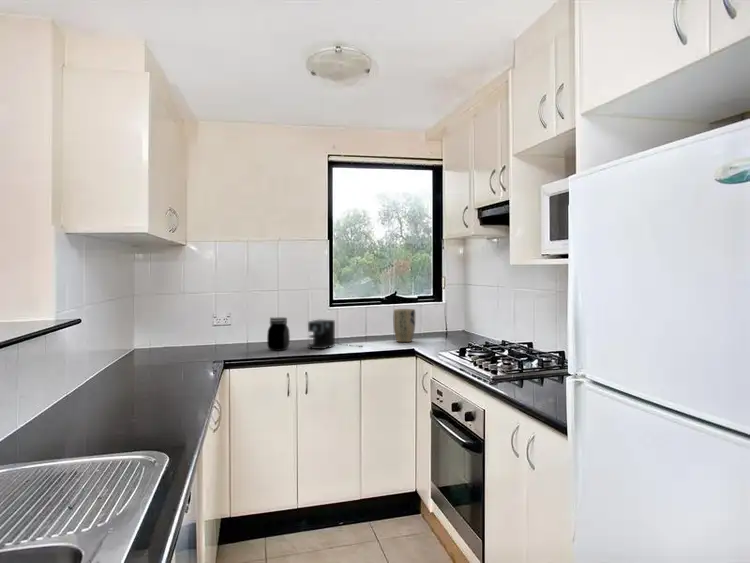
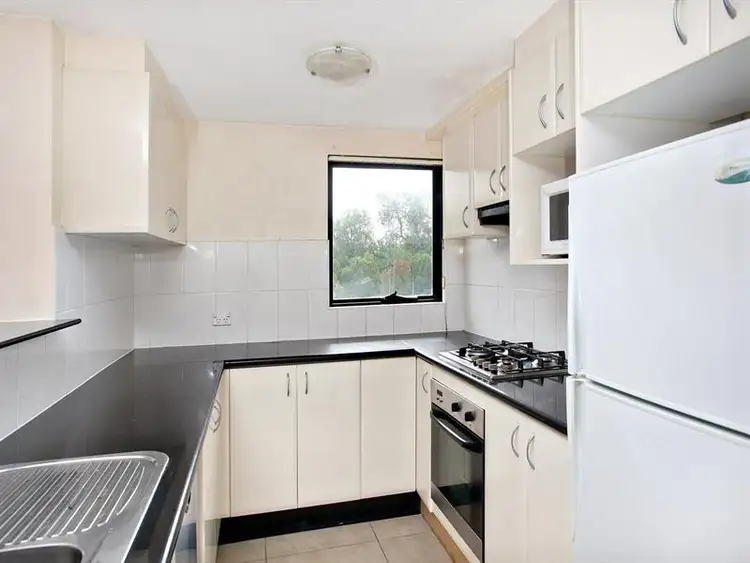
- plant pot [393,308,416,343]
- jar [266,316,291,352]
- coffee maker [307,319,364,350]
